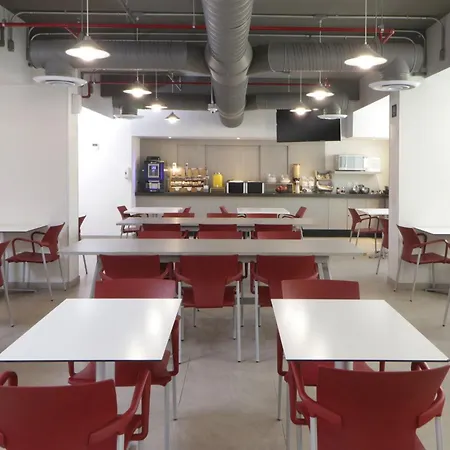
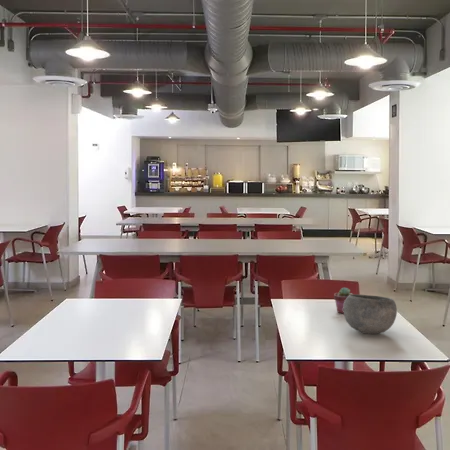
+ potted succulent [333,286,354,314]
+ bowl [343,293,398,335]
